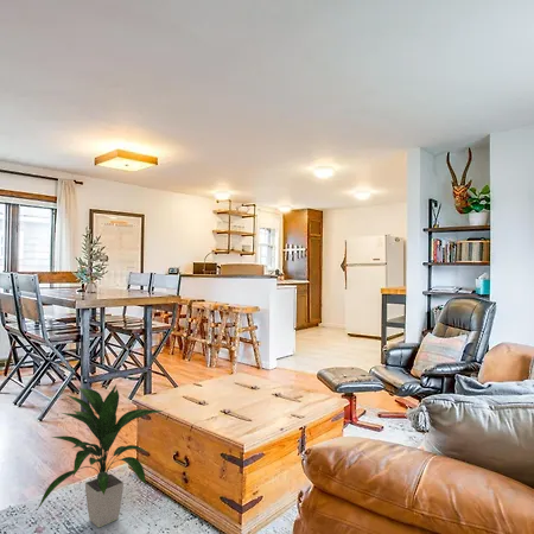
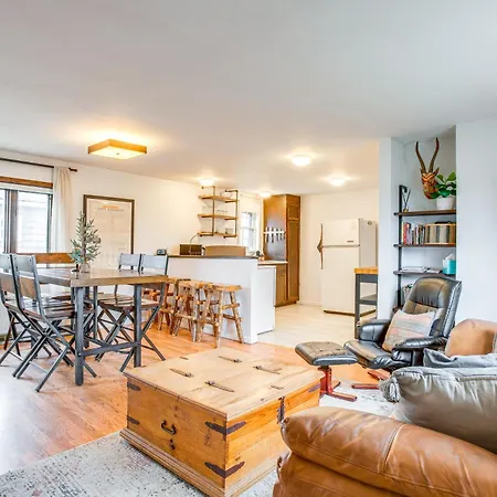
- indoor plant [36,383,164,528]
